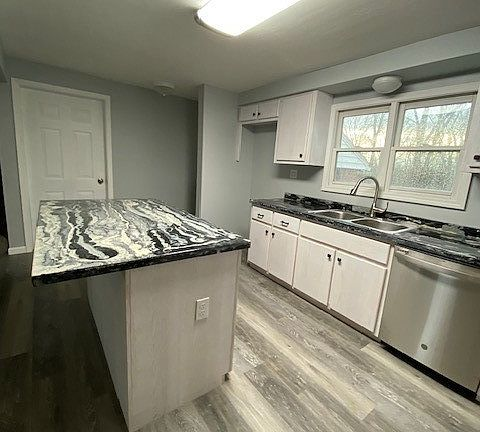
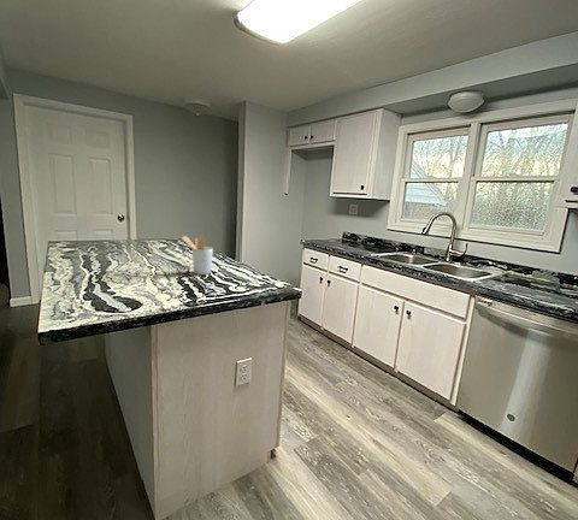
+ utensil holder [181,235,214,276]
